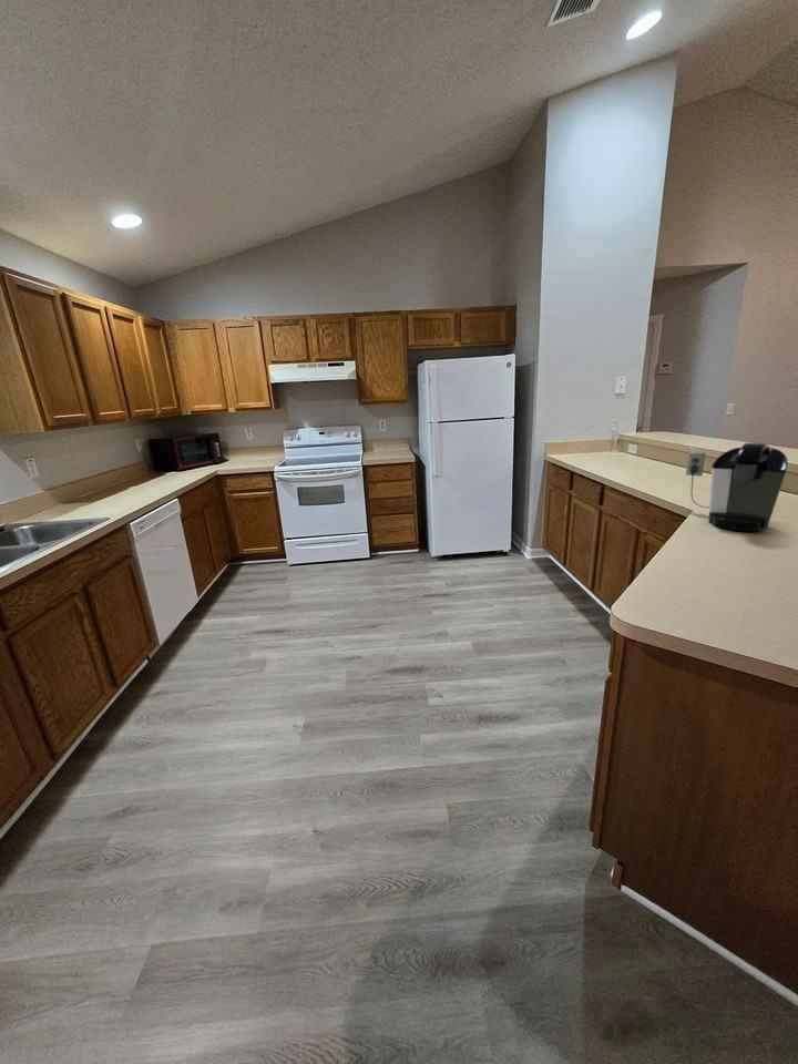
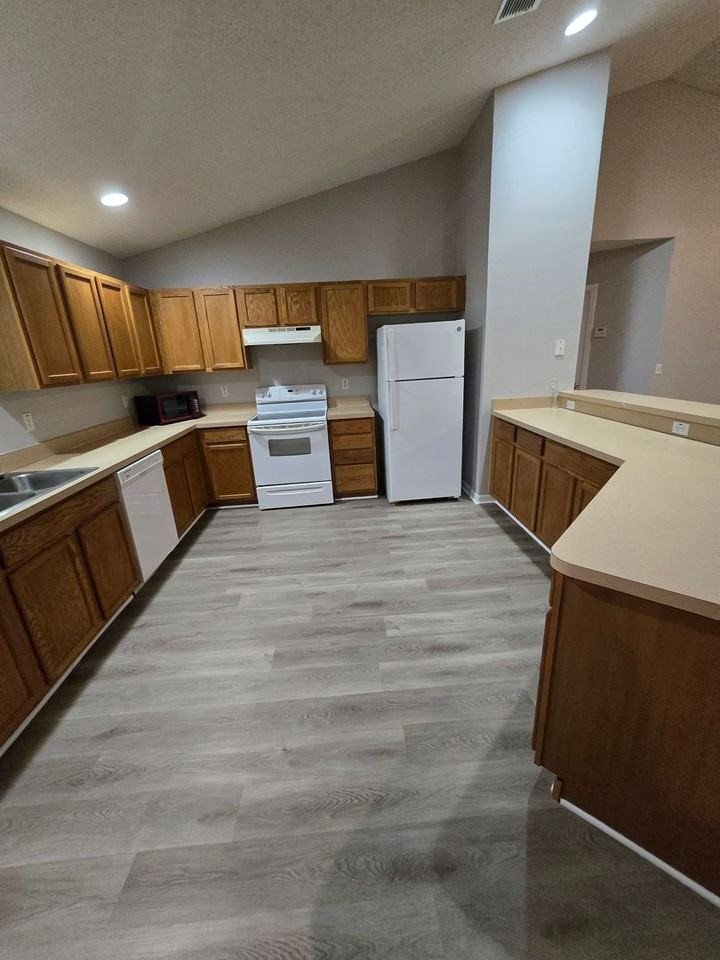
- coffee maker [685,442,789,532]
